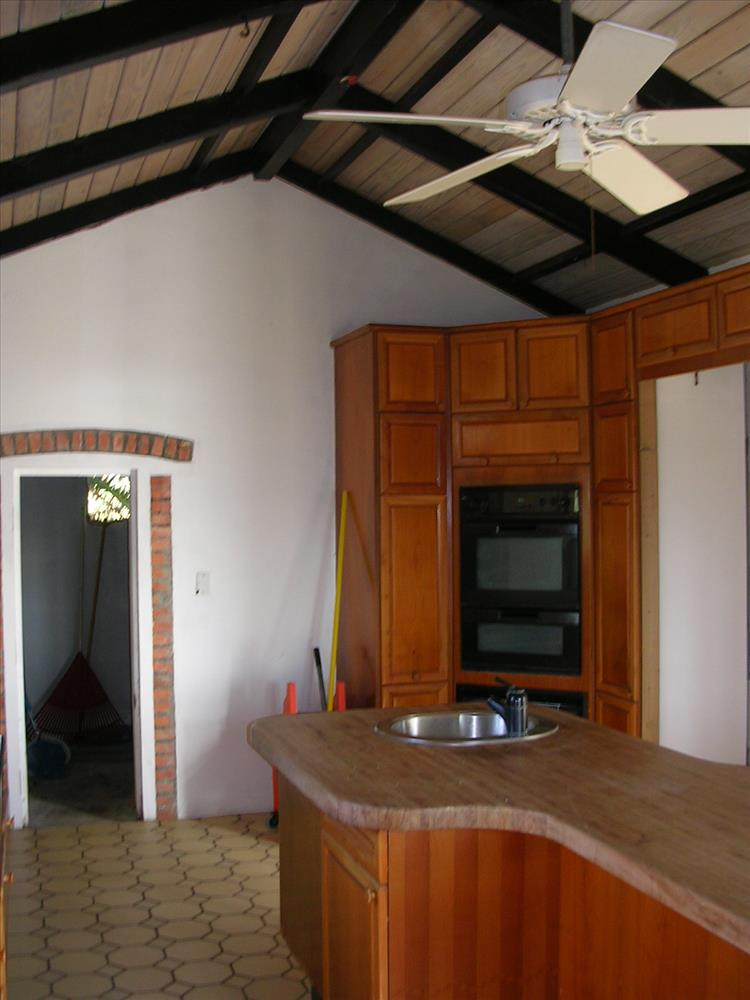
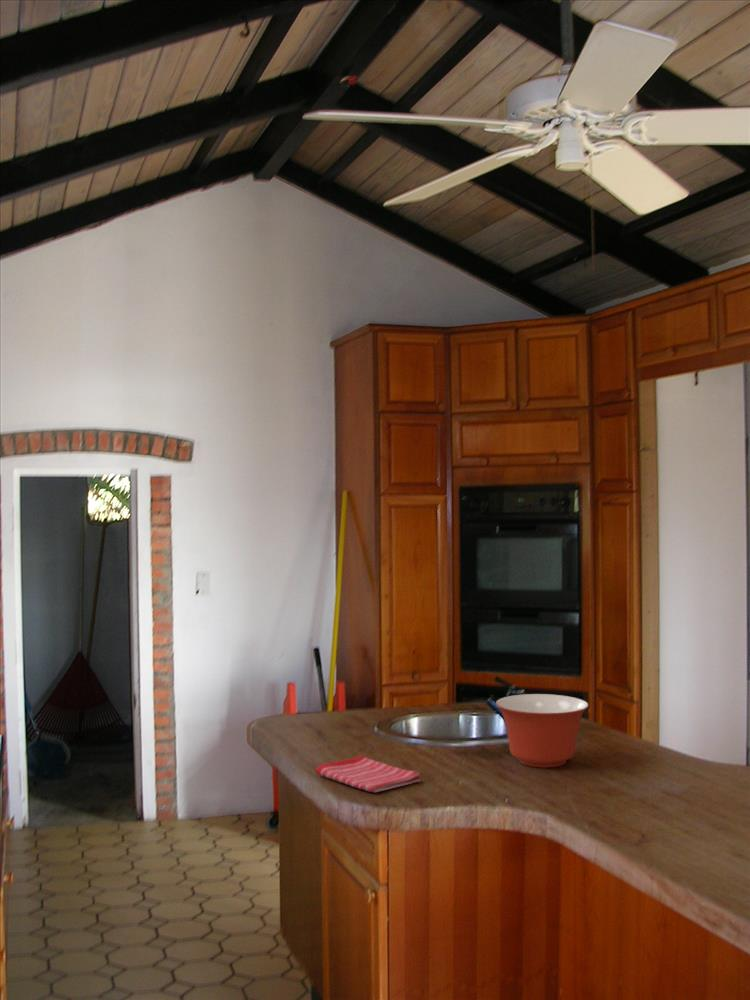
+ dish towel [315,754,422,794]
+ mixing bowl [495,693,590,768]
